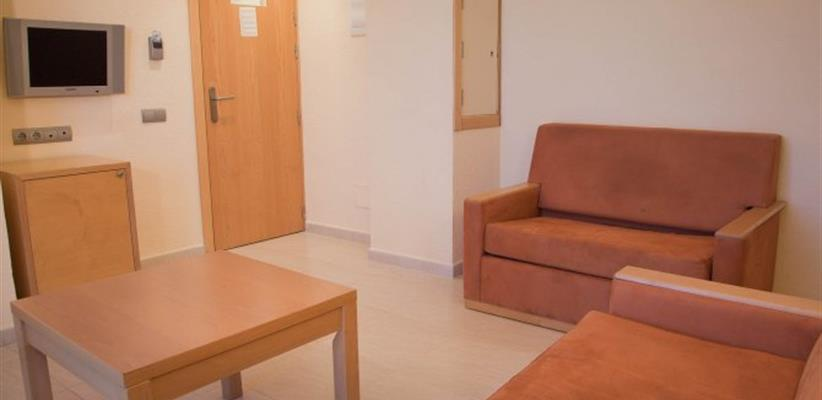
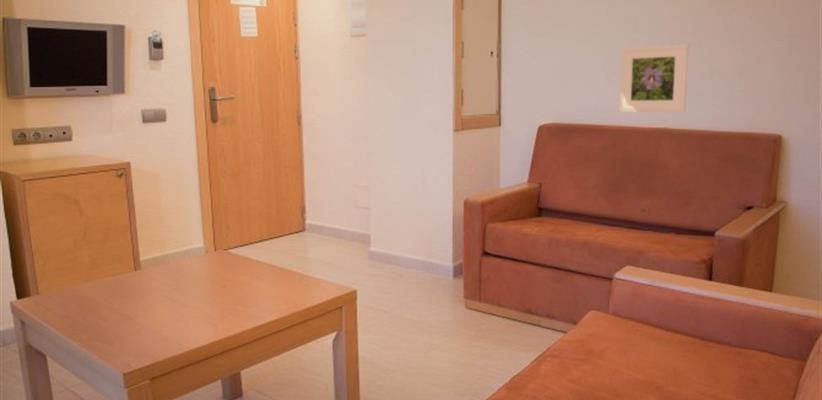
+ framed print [619,43,690,113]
